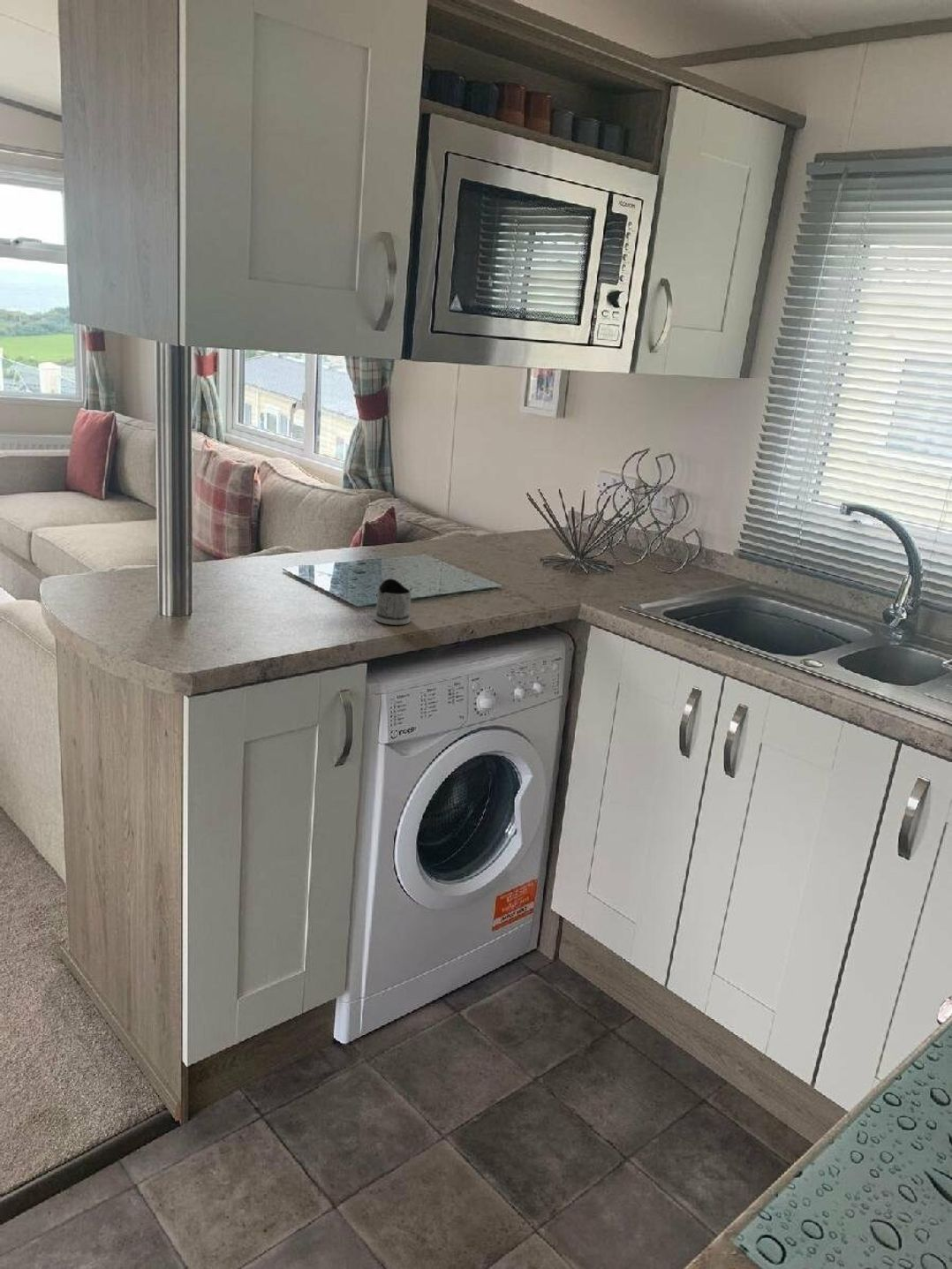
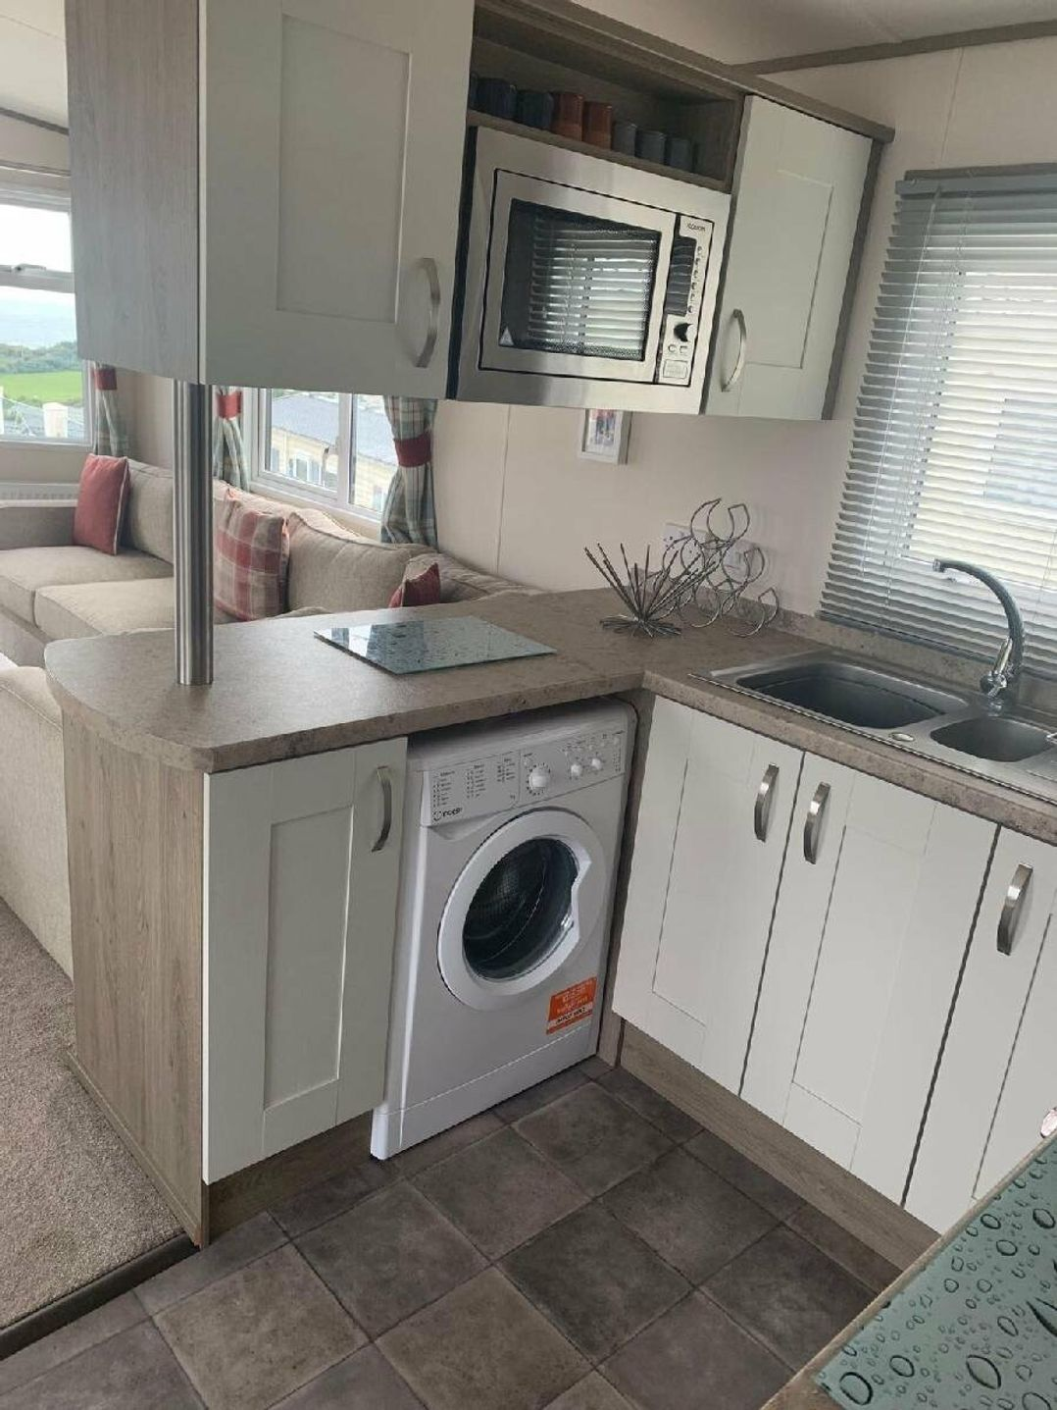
- tea glass holder [373,578,412,626]
